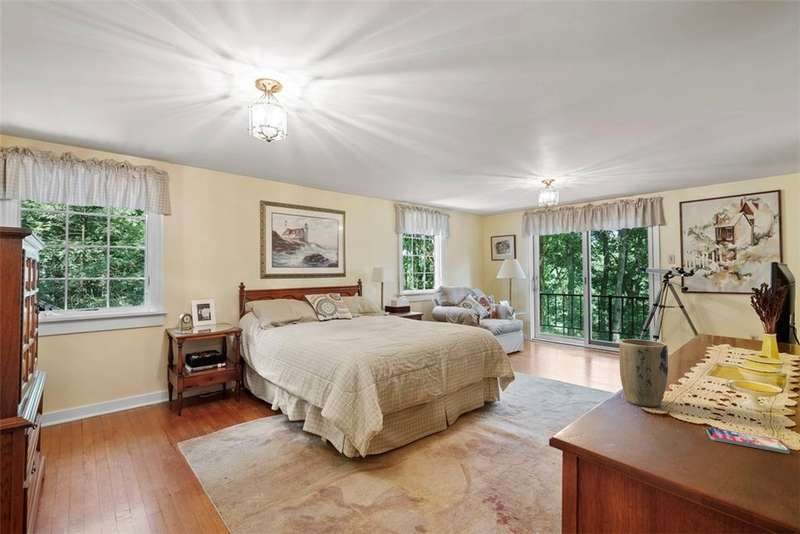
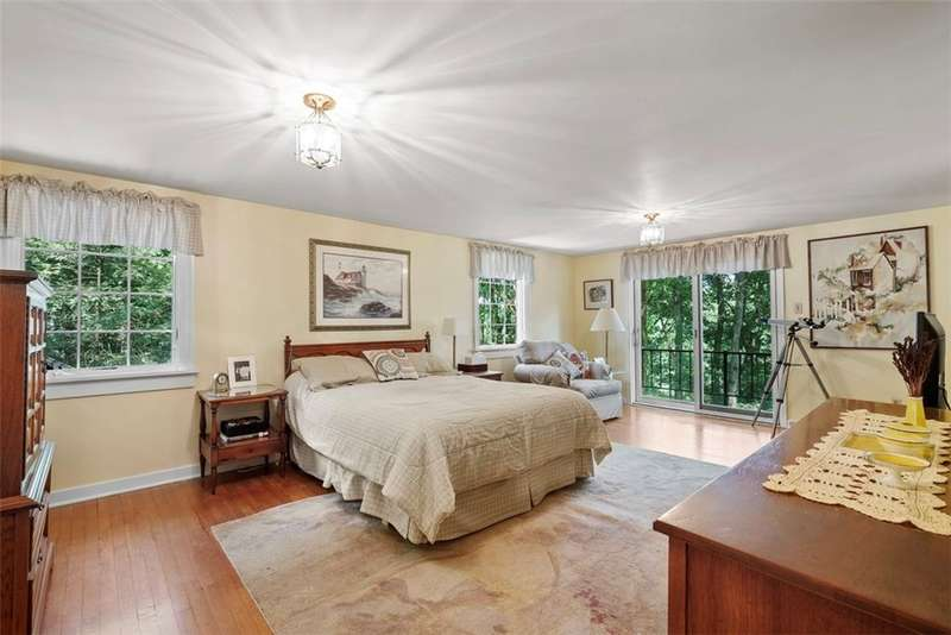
- smartphone [705,427,791,454]
- plant pot [618,338,669,408]
